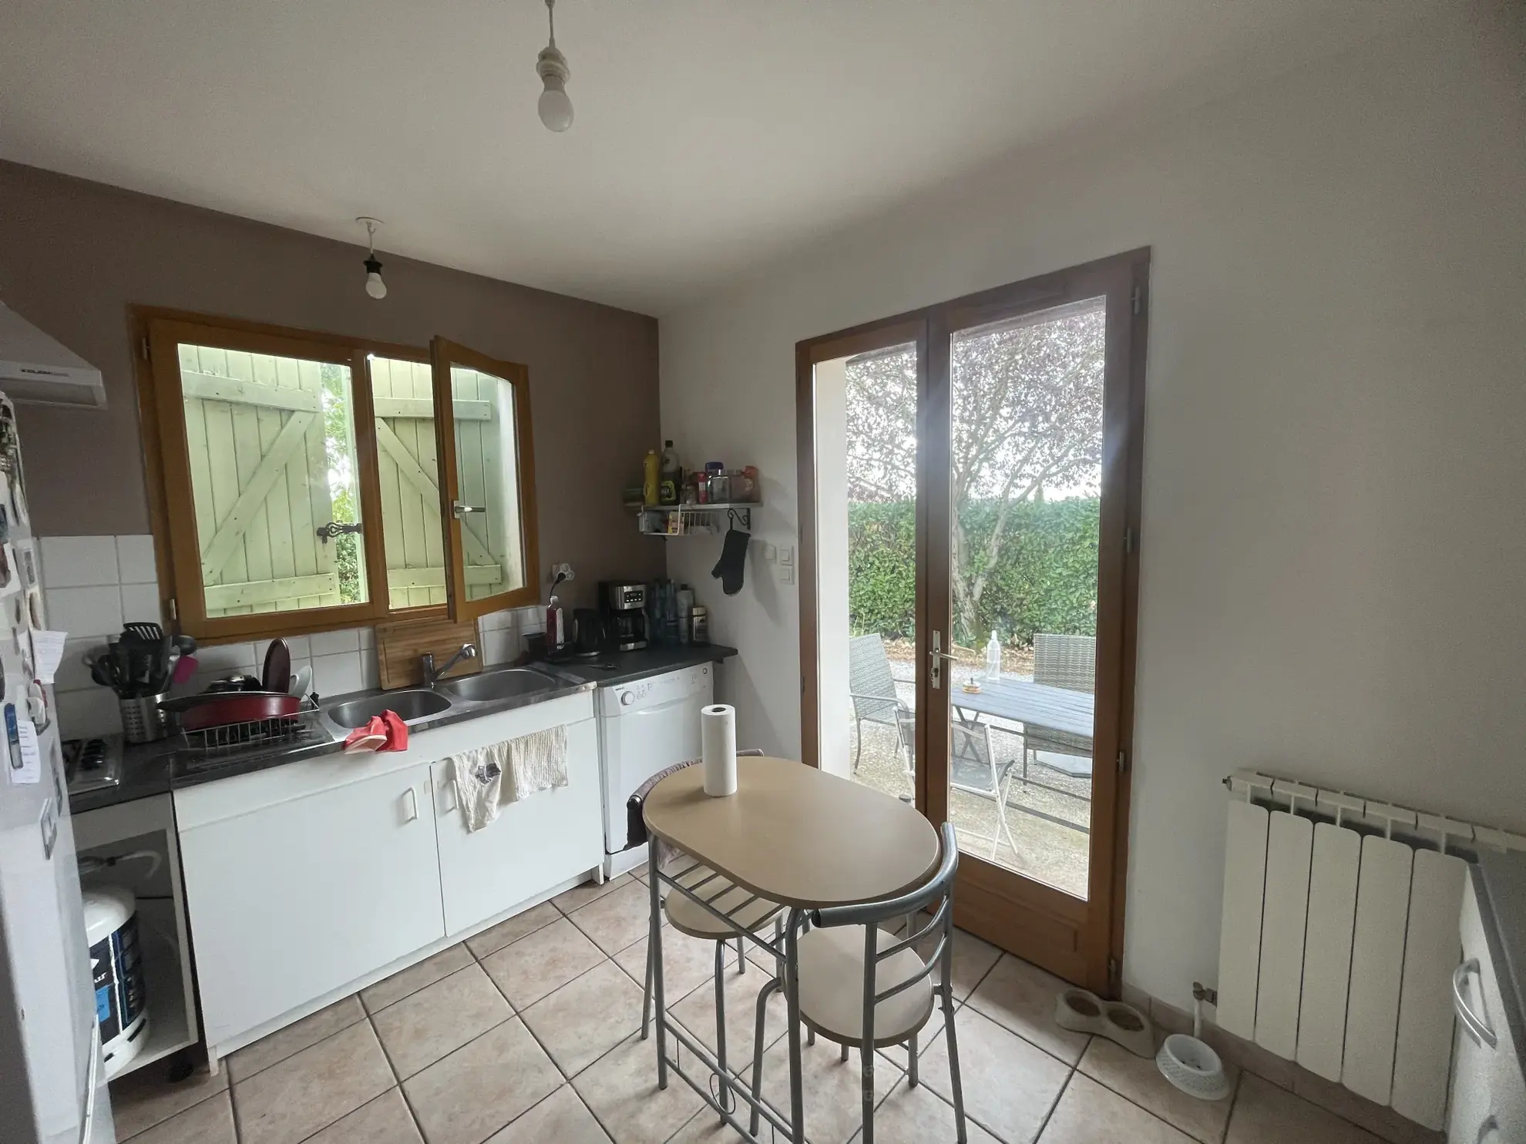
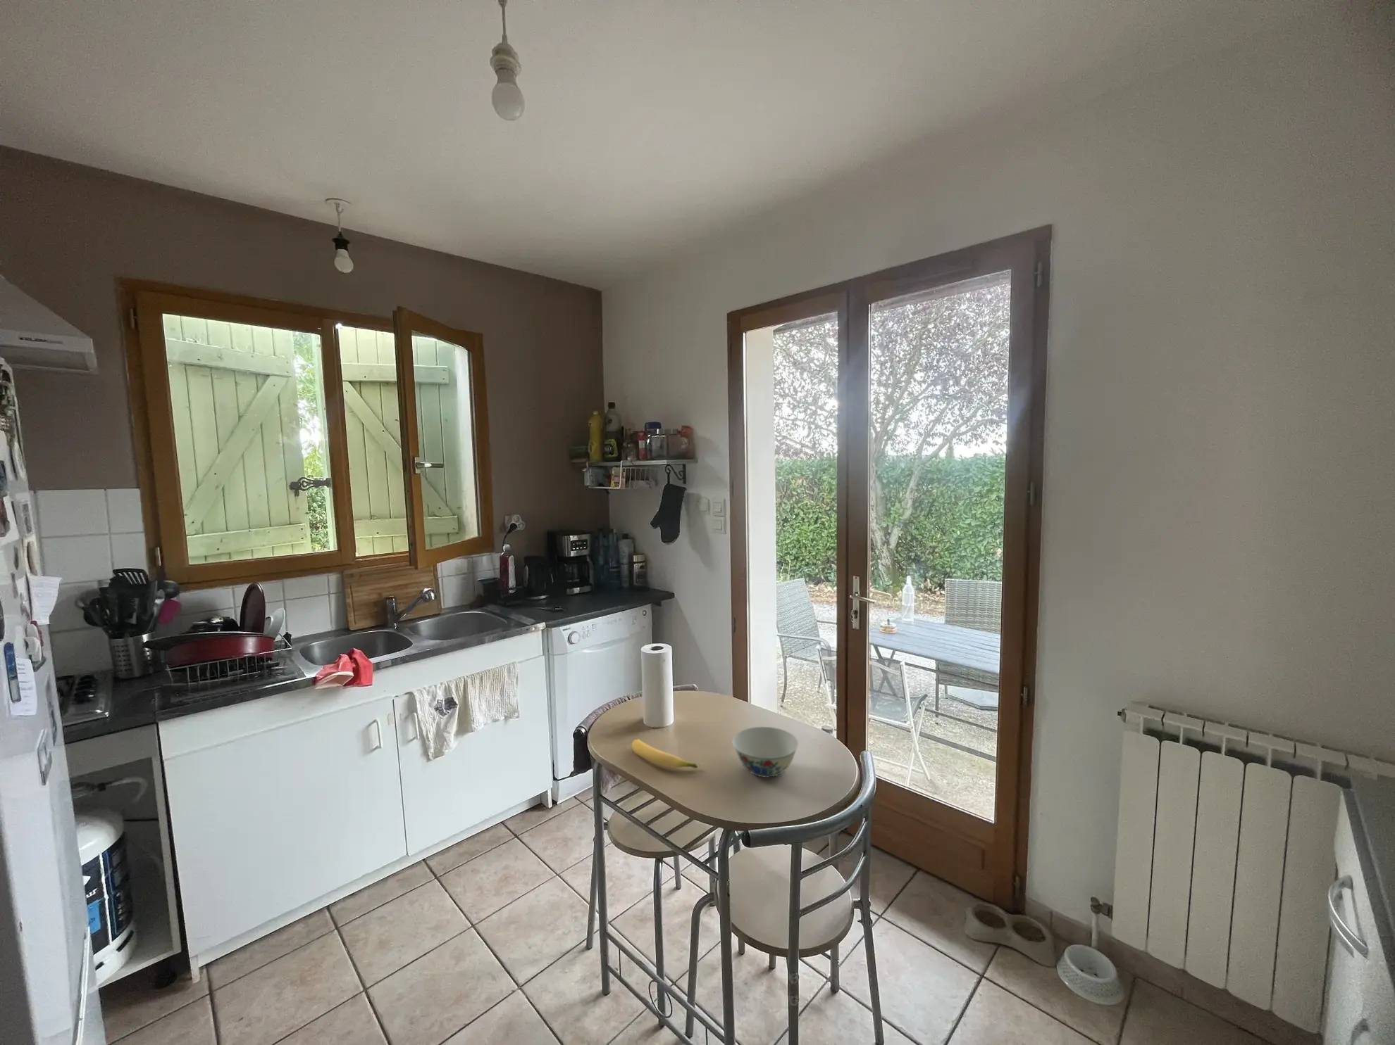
+ chinaware [732,727,799,778]
+ banana [632,738,699,769]
